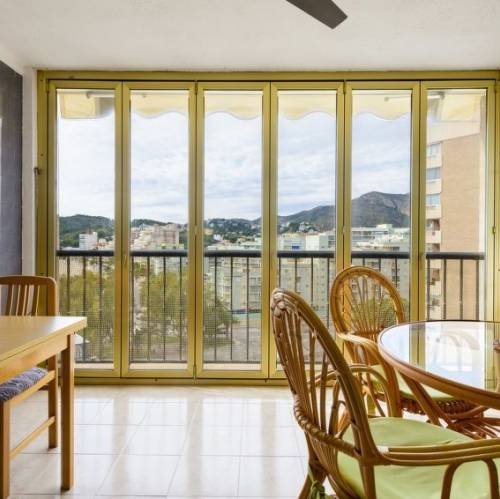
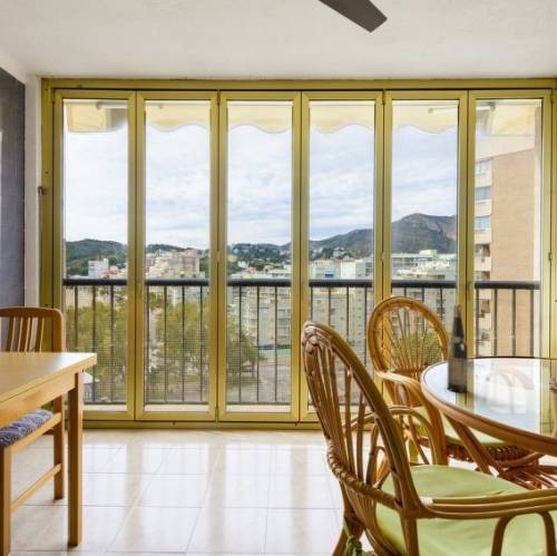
+ wine bottle [447,304,469,393]
